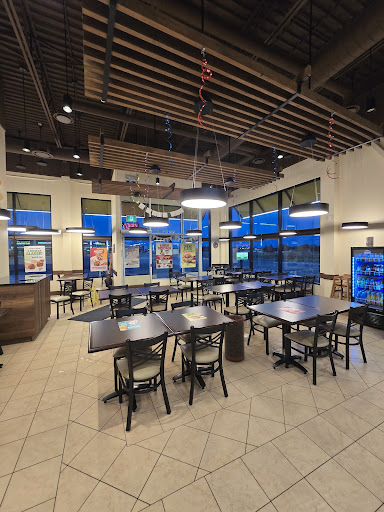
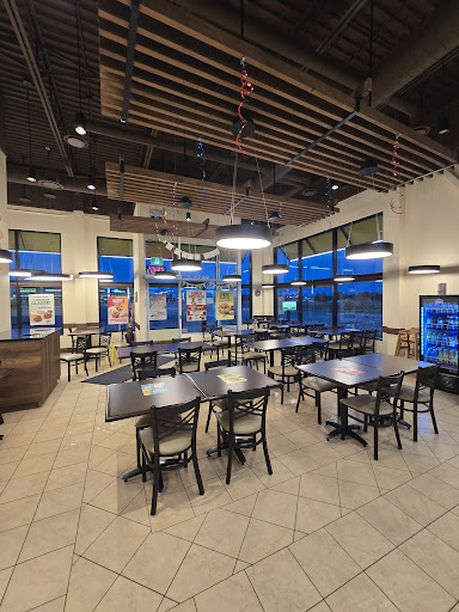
- trash can [223,314,246,362]
